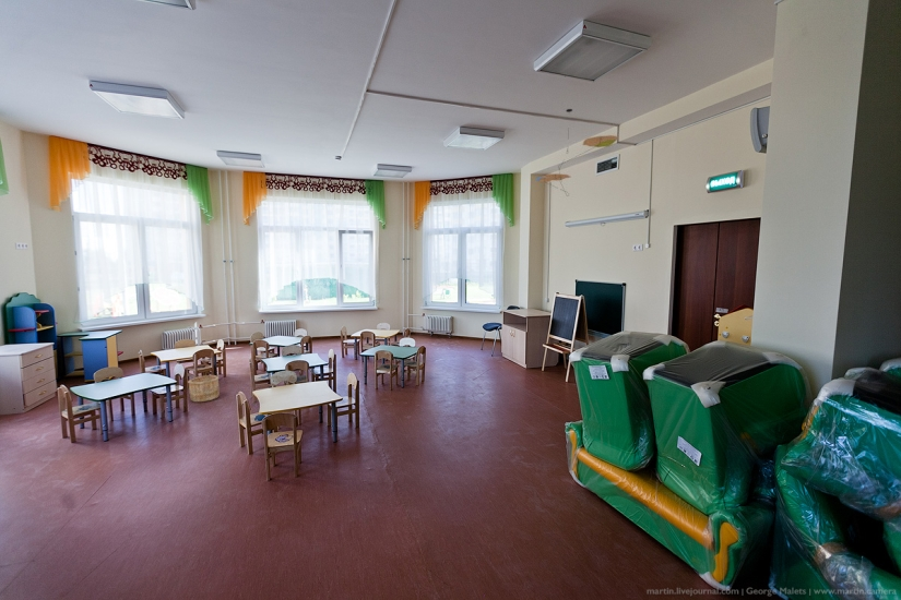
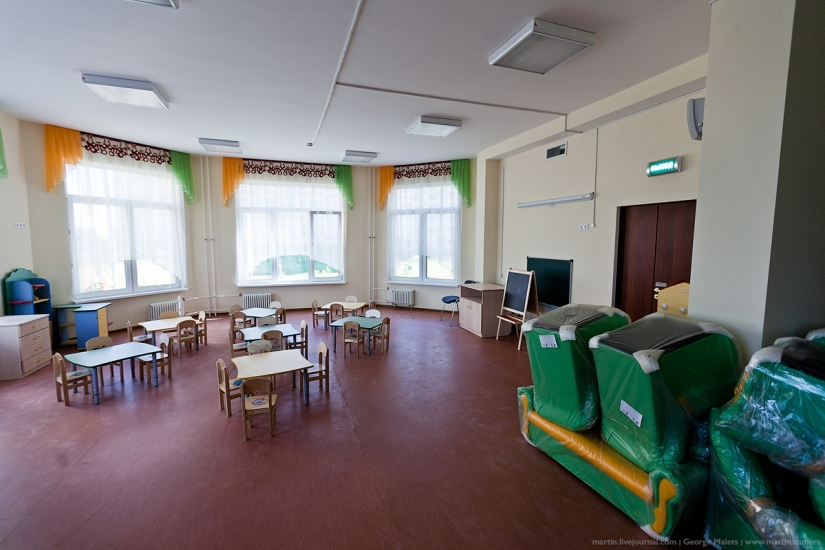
- ceiling mobile [535,108,619,197]
- wooden bucket [187,374,221,403]
